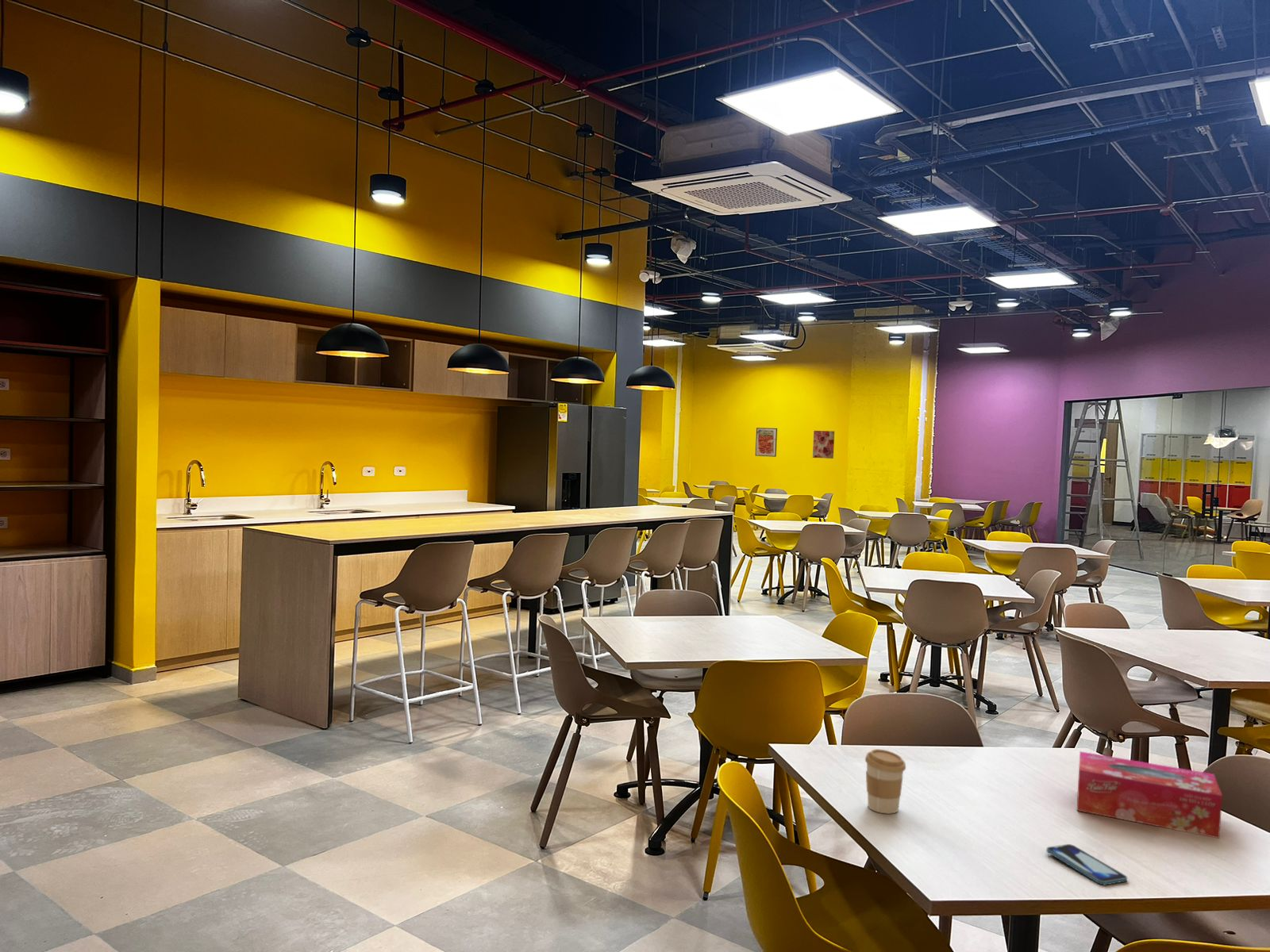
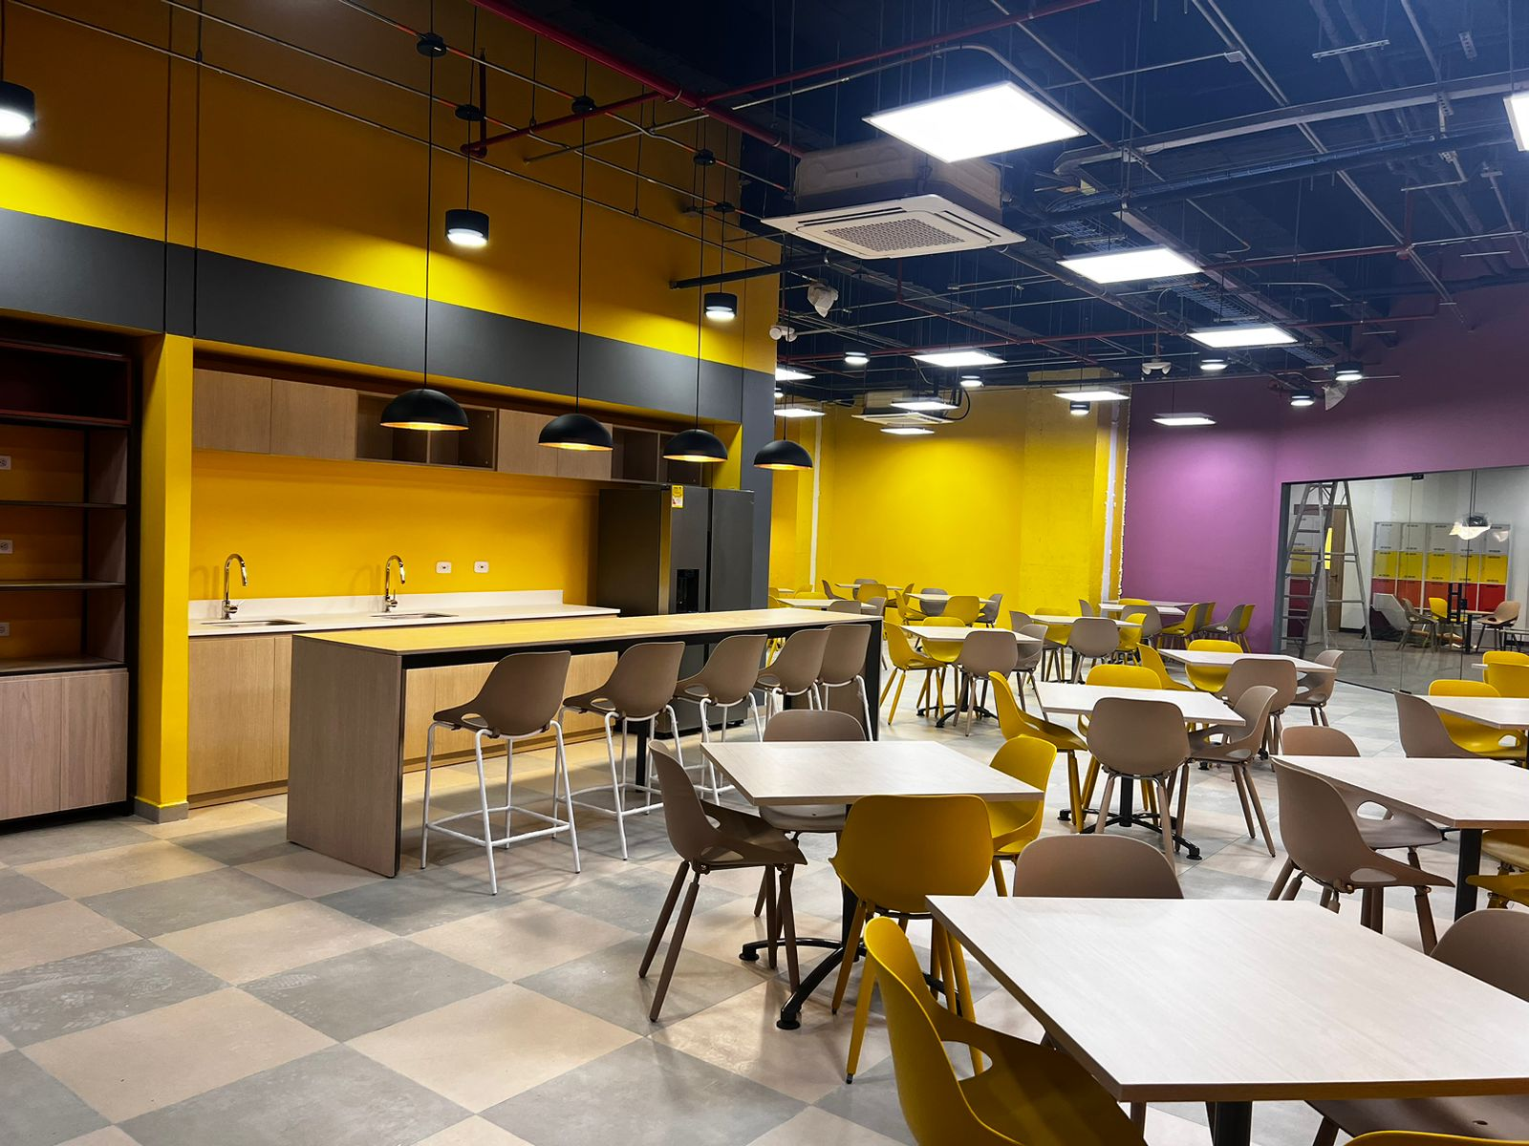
- coffee cup [864,748,906,815]
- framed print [755,427,778,458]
- tissue box [1076,750,1223,839]
- smartphone [1045,843,1128,885]
- wall art [812,430,835,459]
